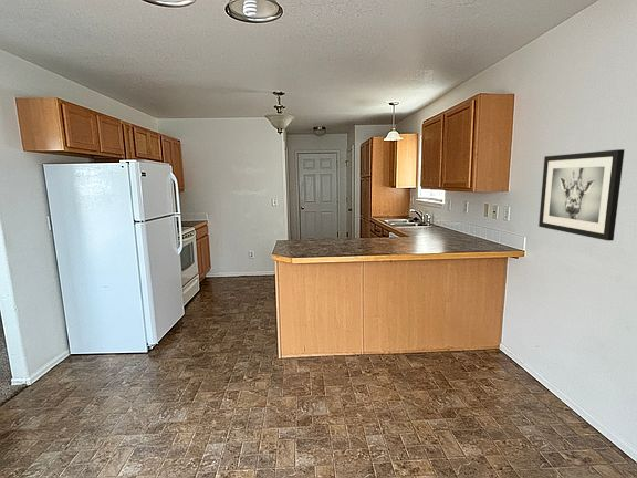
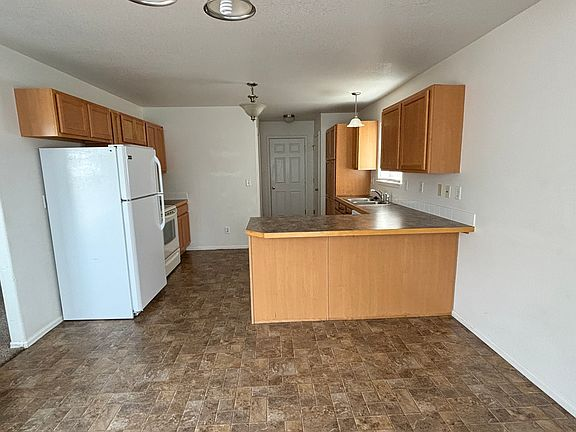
- wall art [537,148,626,242]
